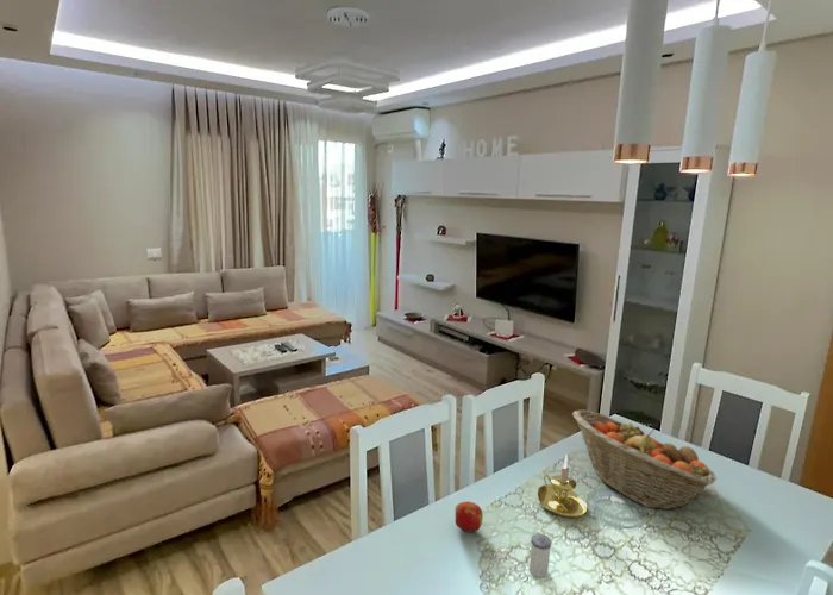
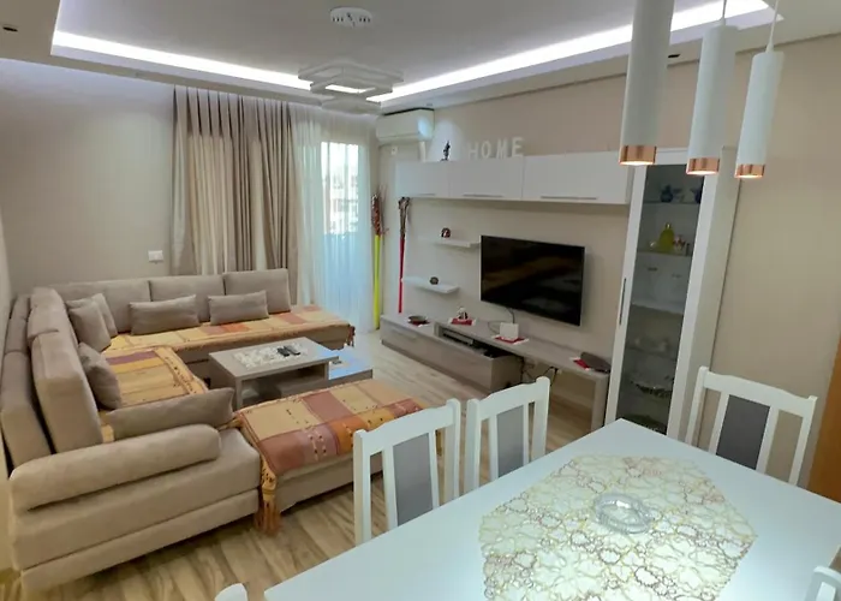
- candle holder [537,455,588,519]
- fruit basket [571,409,718,511]
- apple [453,500,483,533]
- salt shaker [528,532,553,578]
